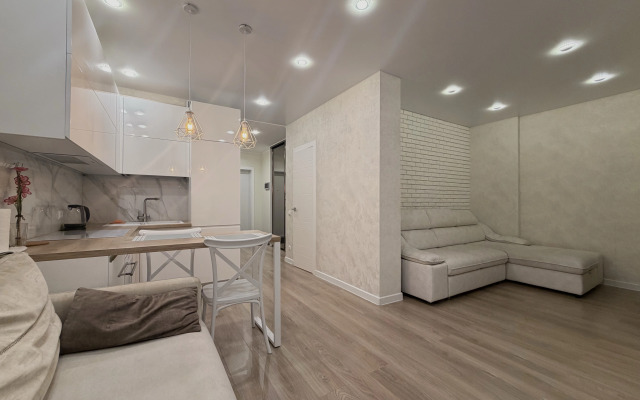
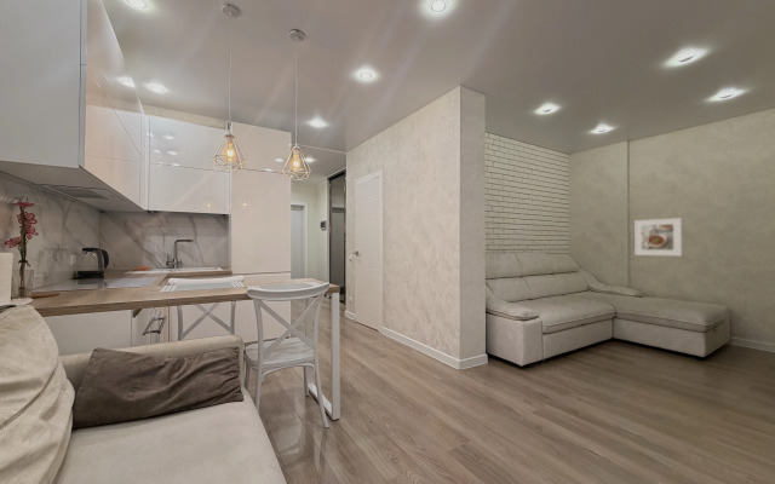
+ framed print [633,217,683,258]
